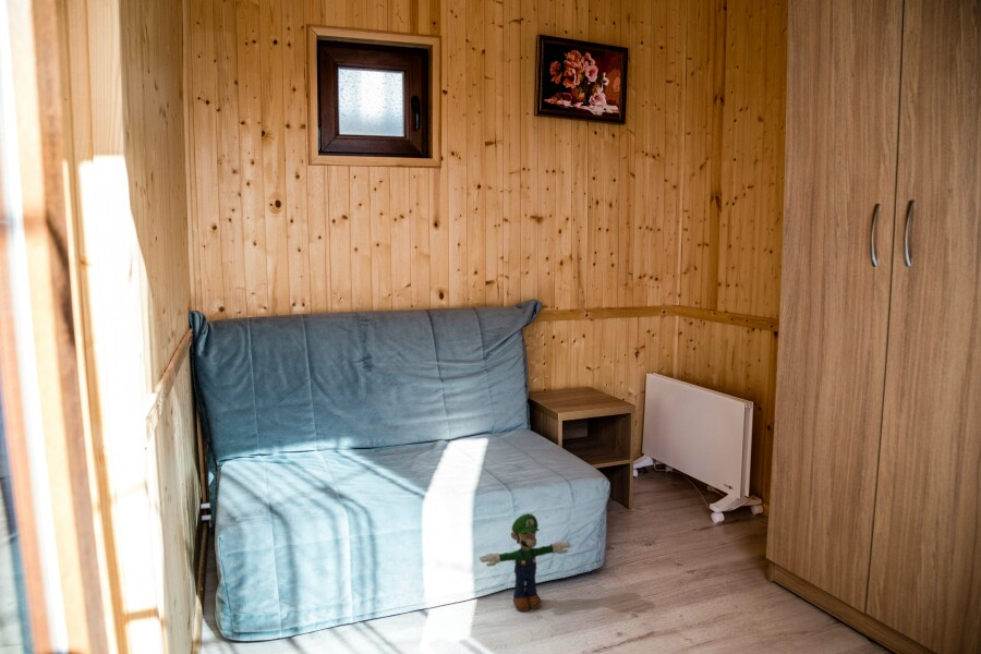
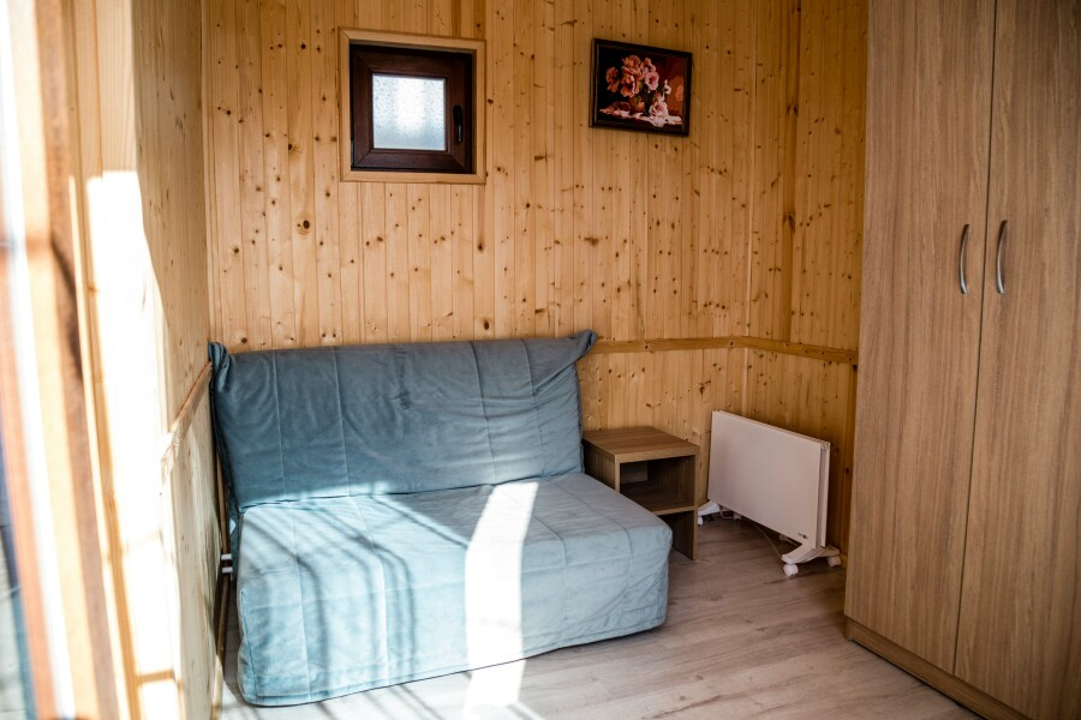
- plush toy [479,512,572,613]
